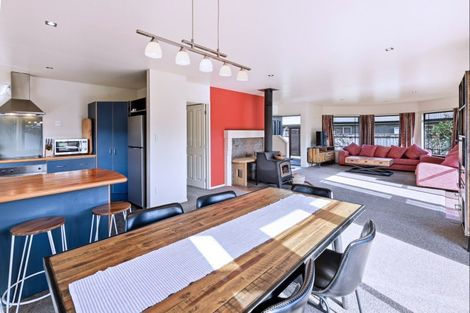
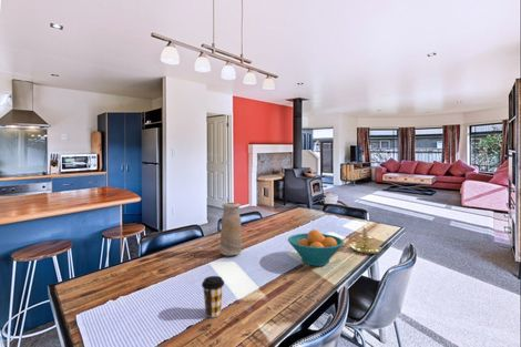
+ coffee cup [201,275,225,318]
+ candle holder [346,218,382,255]
+ fruit bowl [287,228,345,267]
+ vase [219,202,243,256]
